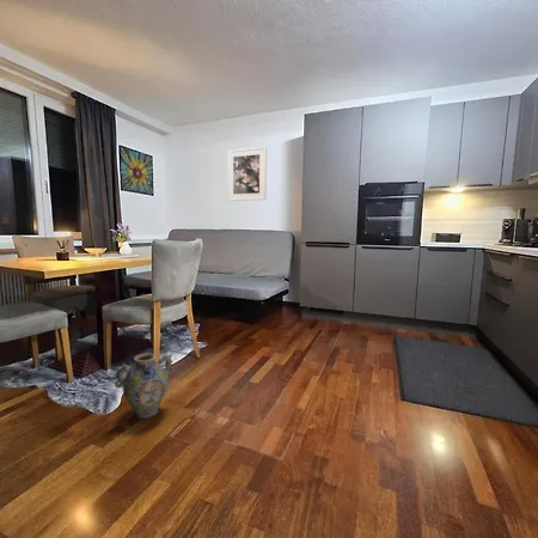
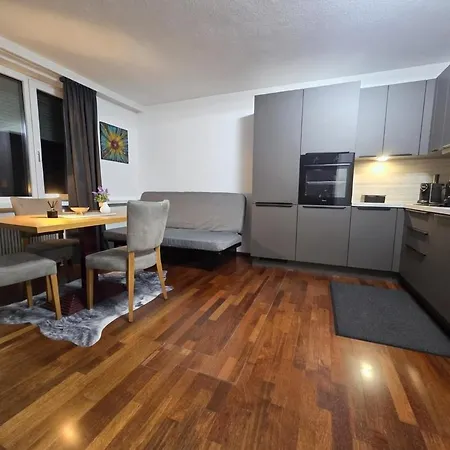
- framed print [226,146,268,202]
- ceramic jug [114,351,175,420]
